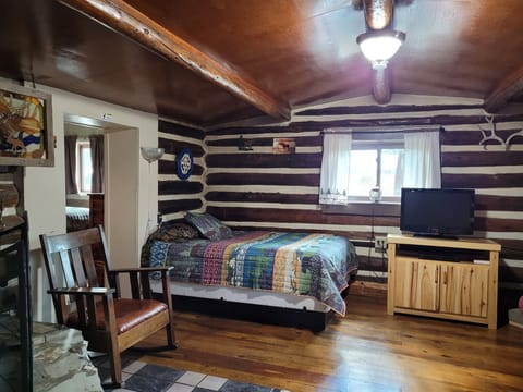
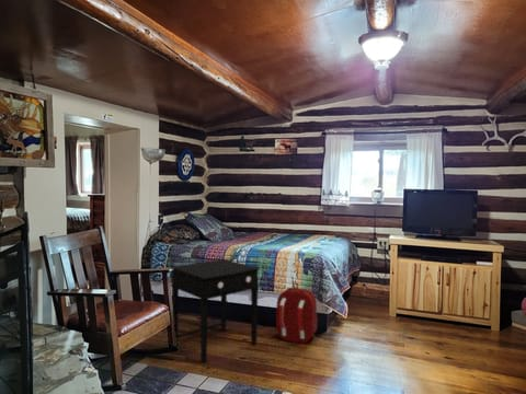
+ backpack [275,287,318,345]
+ side table [170,258,261,364]
